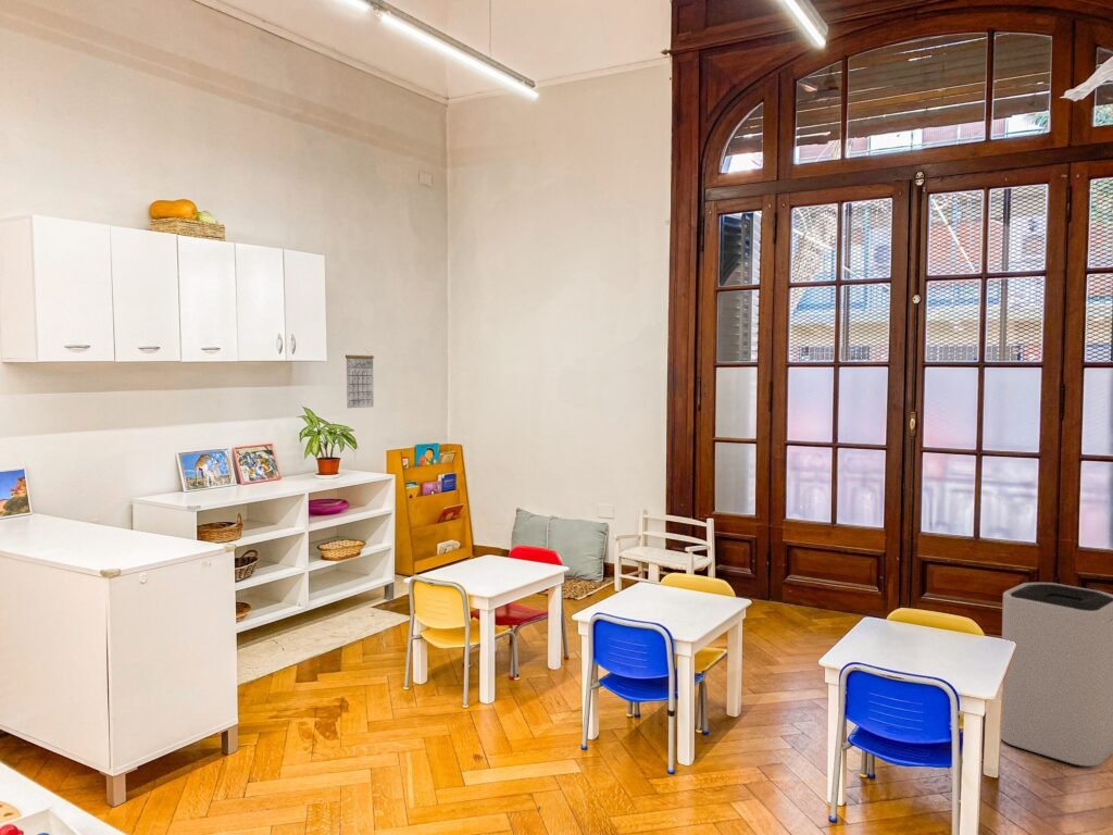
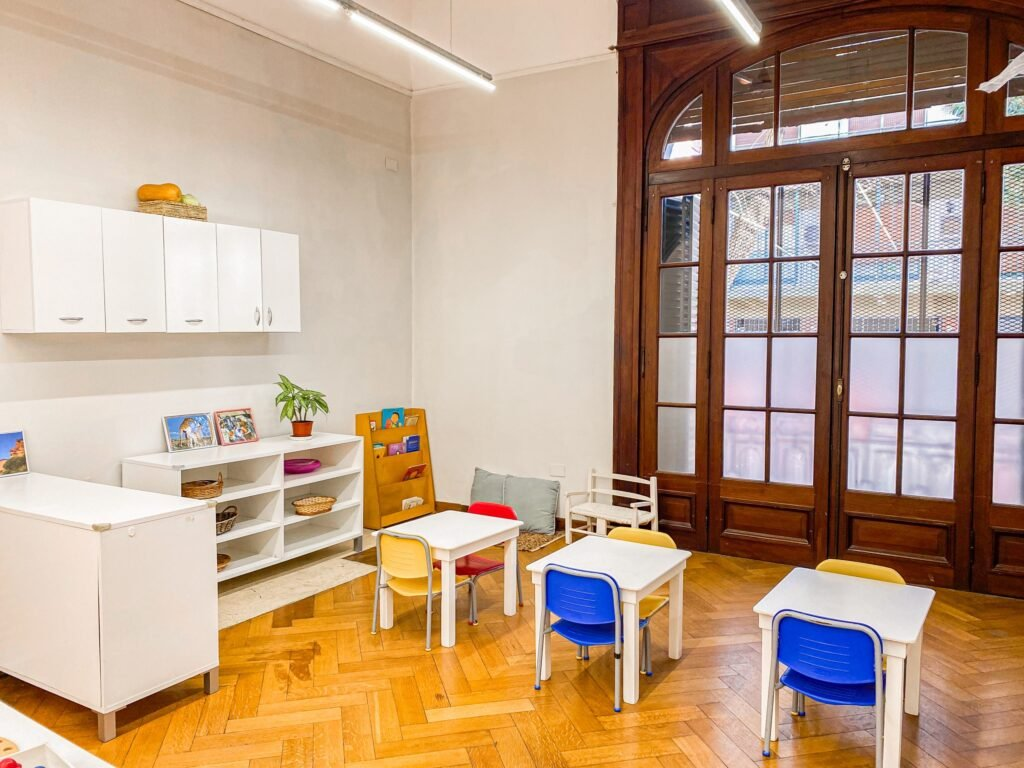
- trash can [1000,582,1113,768]
- calendar [345,349,375,409]
